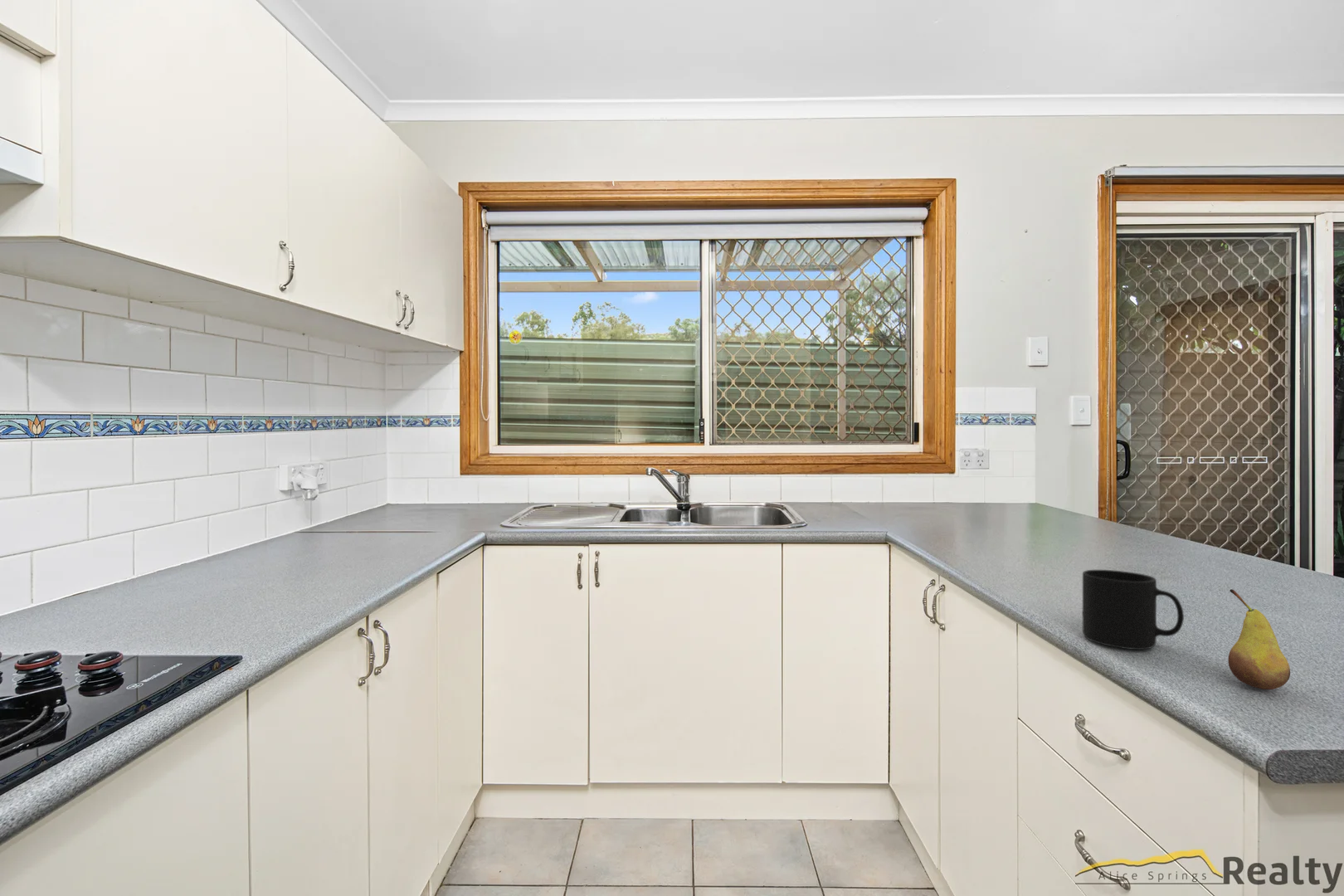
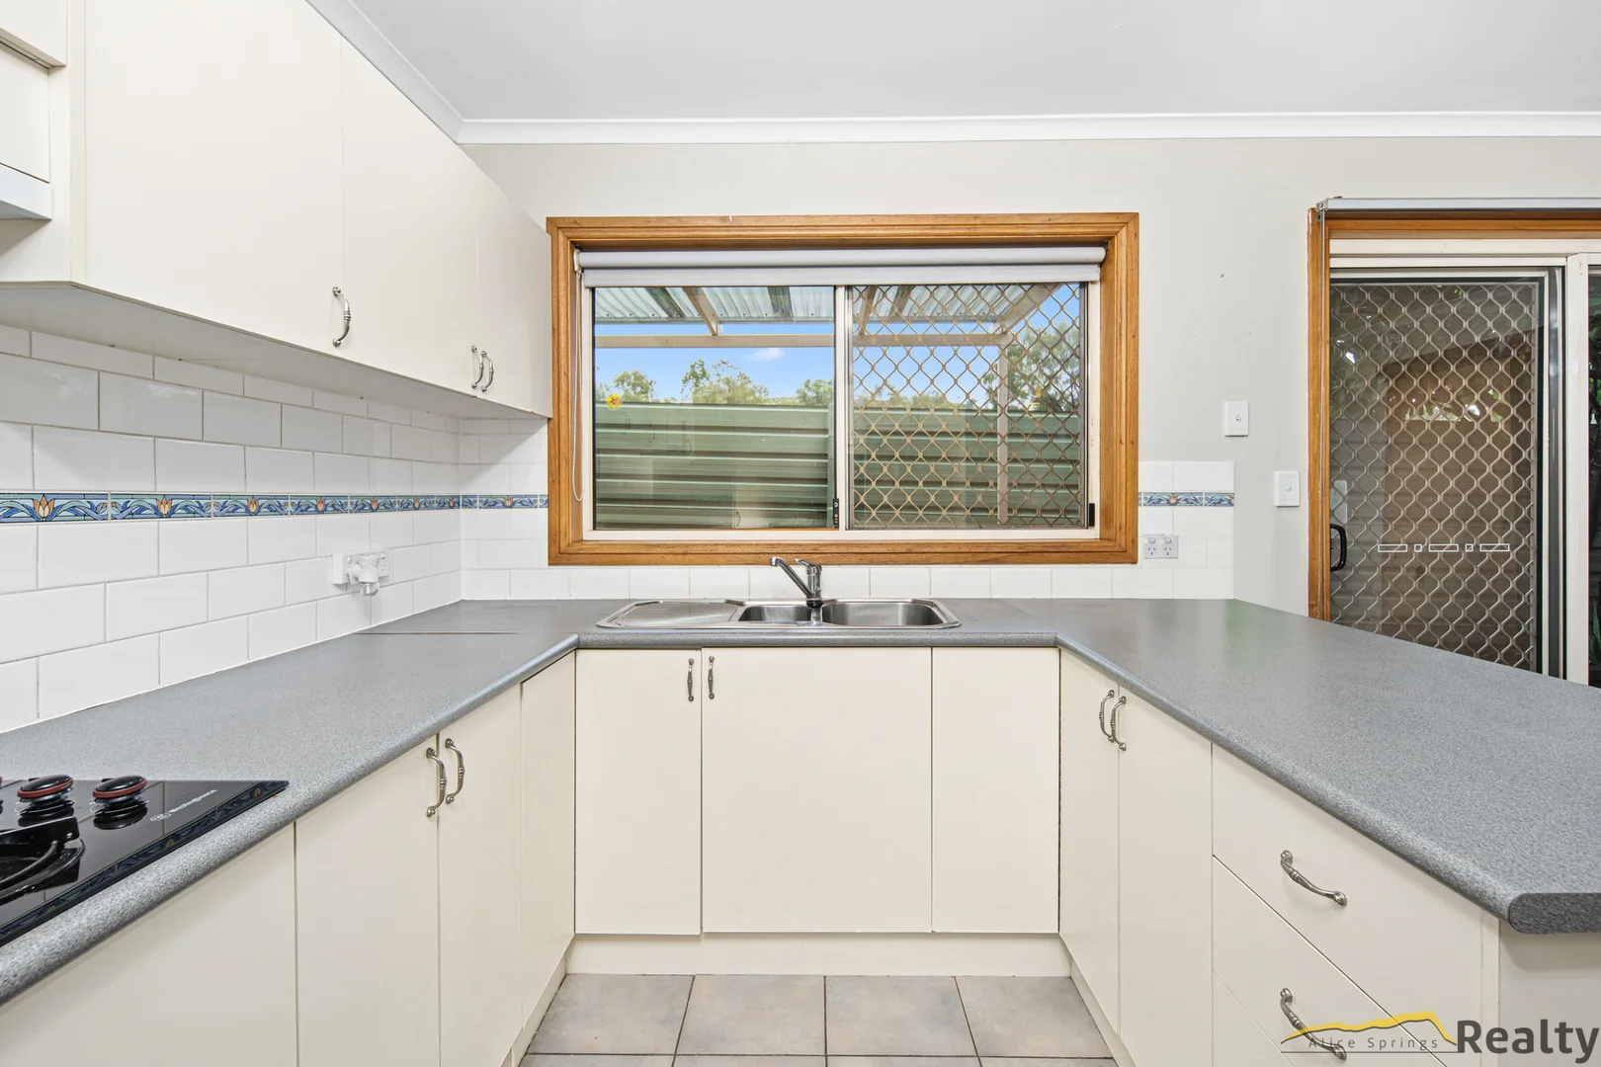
- fruit [1228,588,1291,690]
- mug [1082,569,1185,650]
